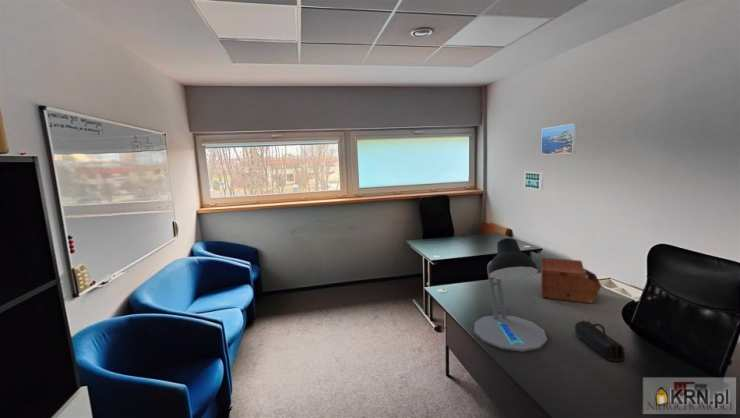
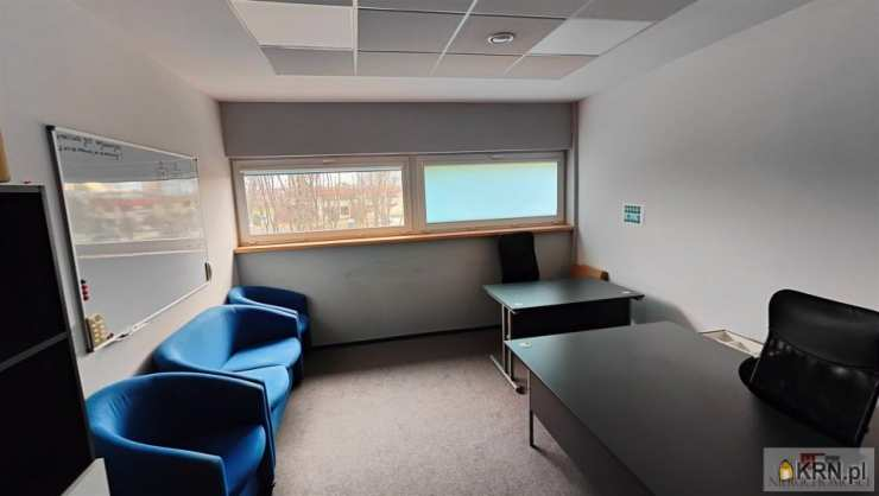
- sewing box [540,257,602,305]
- desk lamp [473,237,548,353]
- pencil case [574,319,626,362]
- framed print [540,123,577,156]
